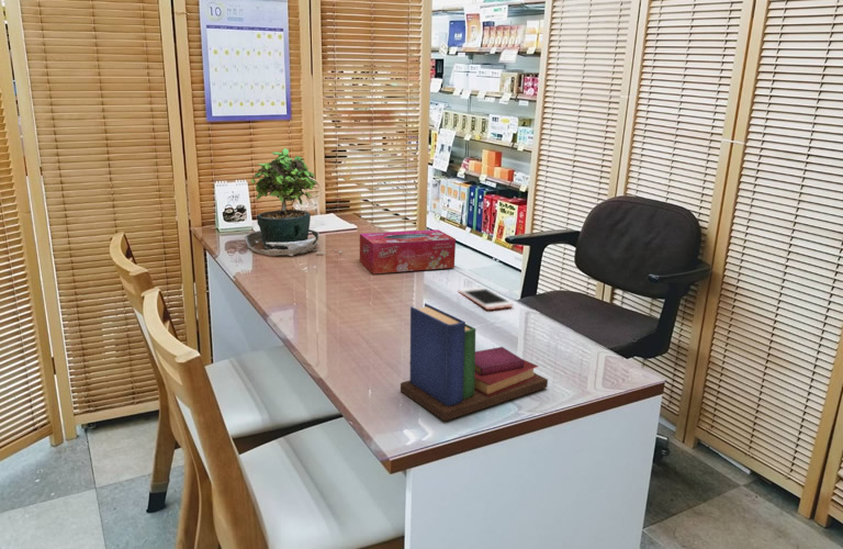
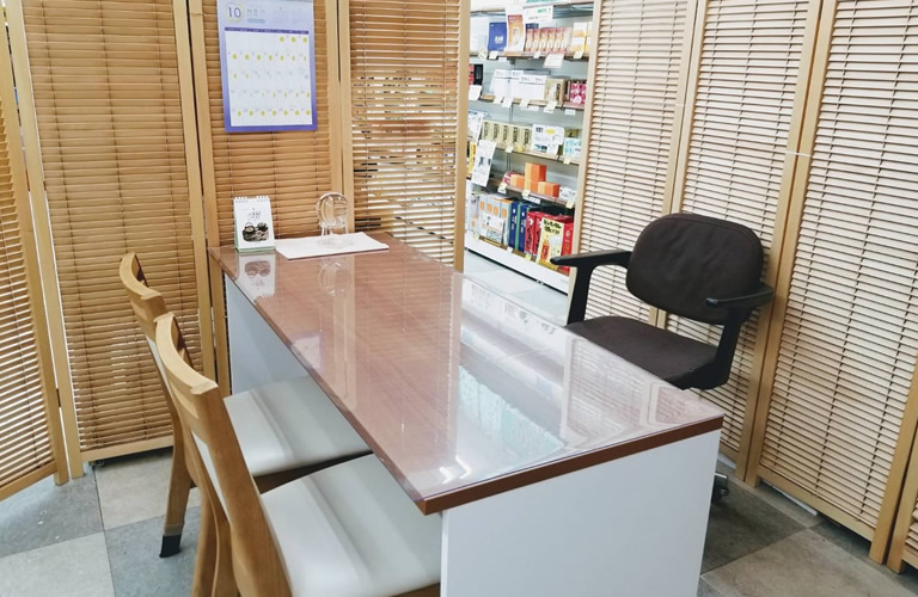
- tissue box [359,228,457,274]
- potted plant [244,147,344,257]
- cell phone [458,285,514,311]
- book [400,302,549,422]
